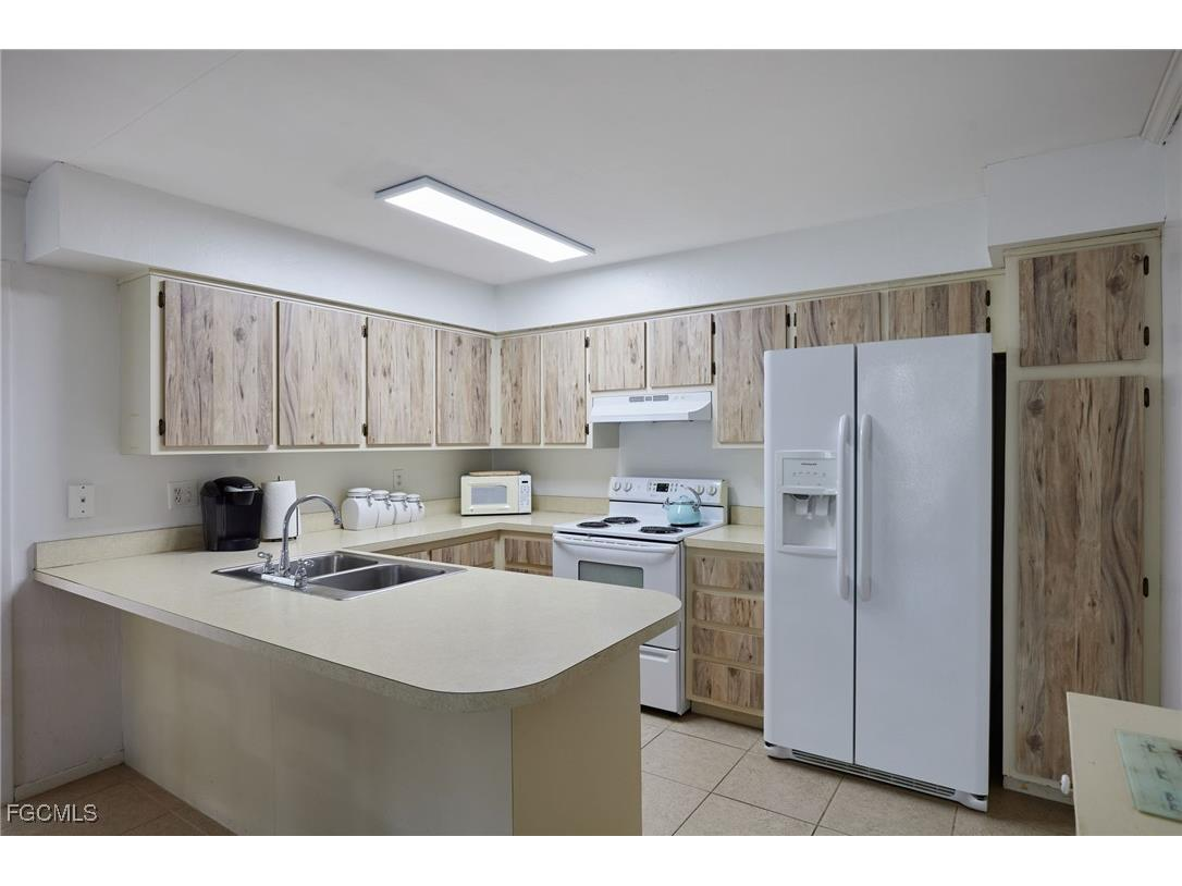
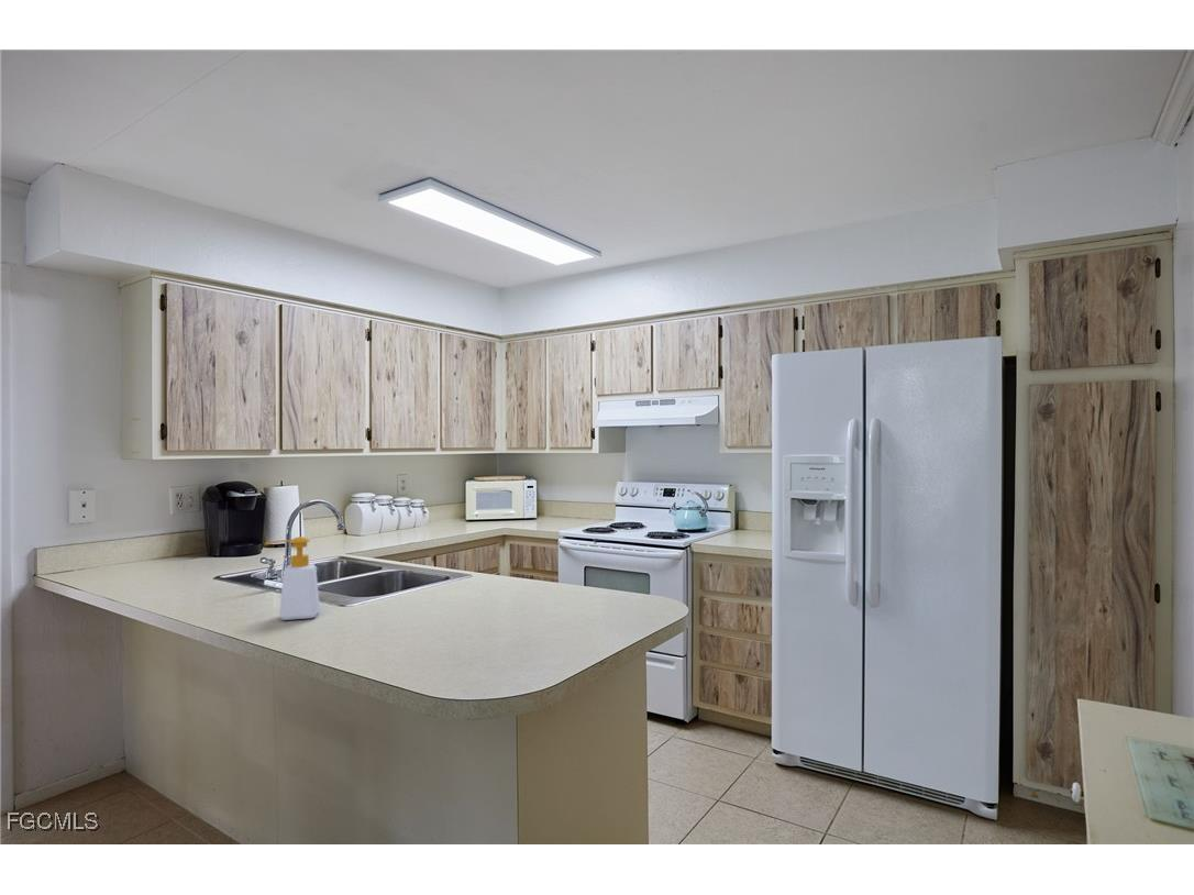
+ soap bottle [263,535,321,621]
